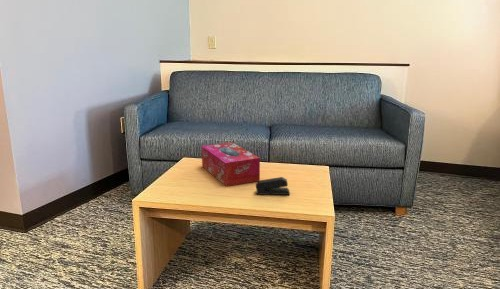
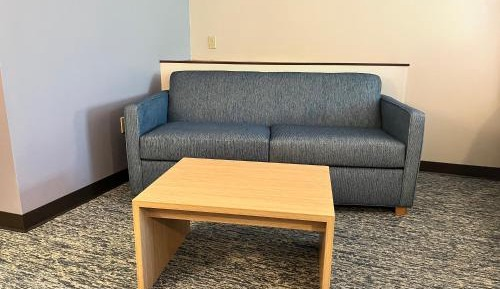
- stapler [255,176,291,196]
- tissue box [201,141,261,187]
